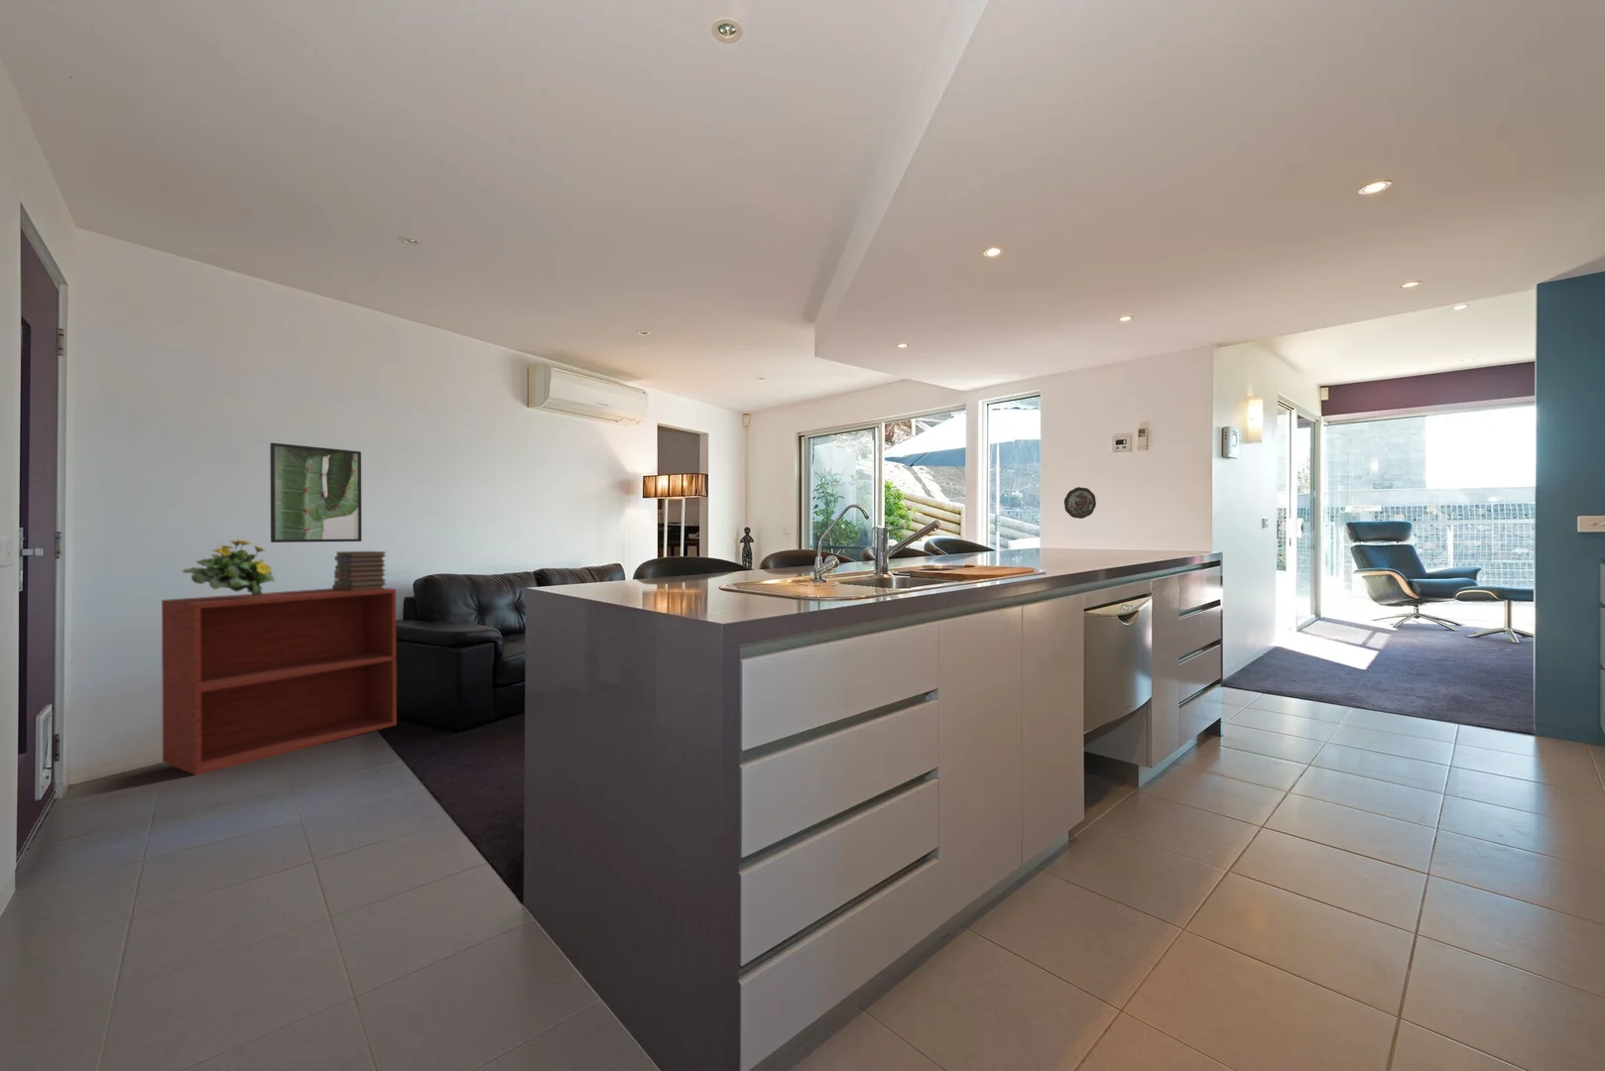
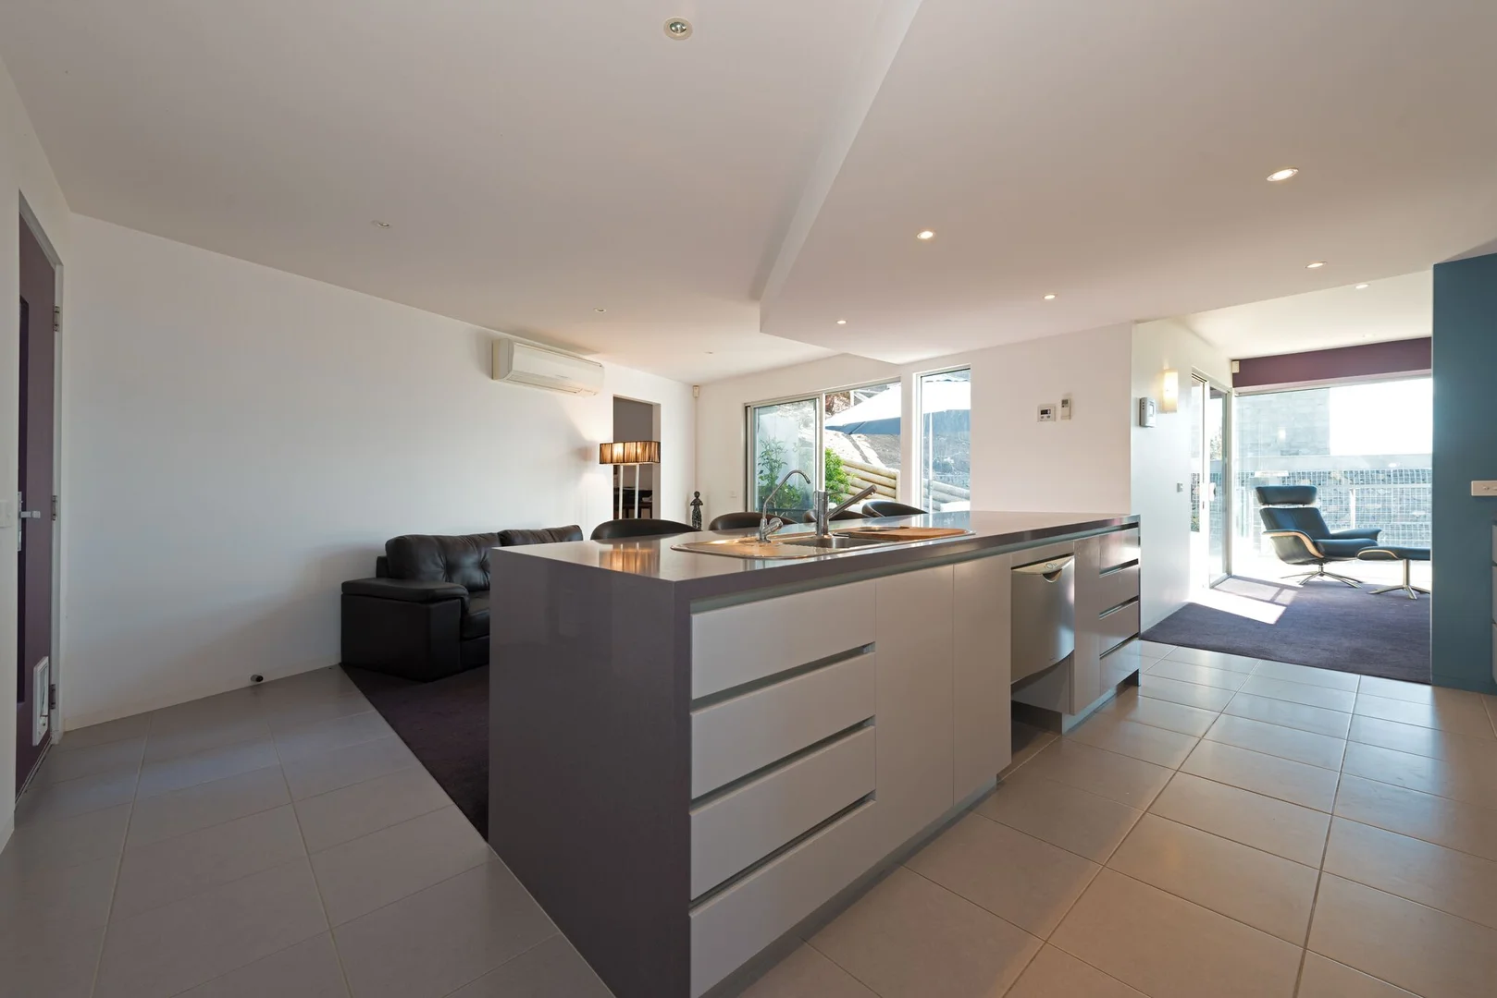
- tv stand [160,587,398,777]
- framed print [269,442,362,544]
- book stack [331,550,388,590]
- flowering plant [182,538,277,596]
- decorative plate [1064,486,1097,520]
